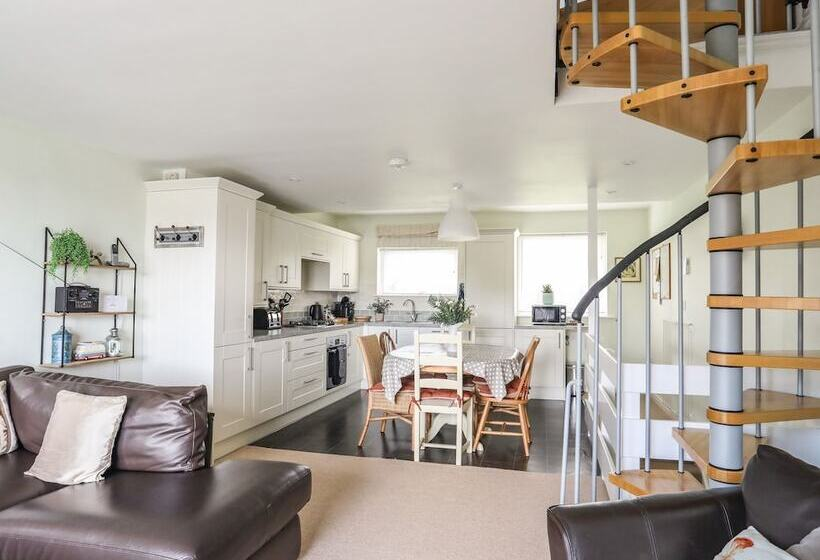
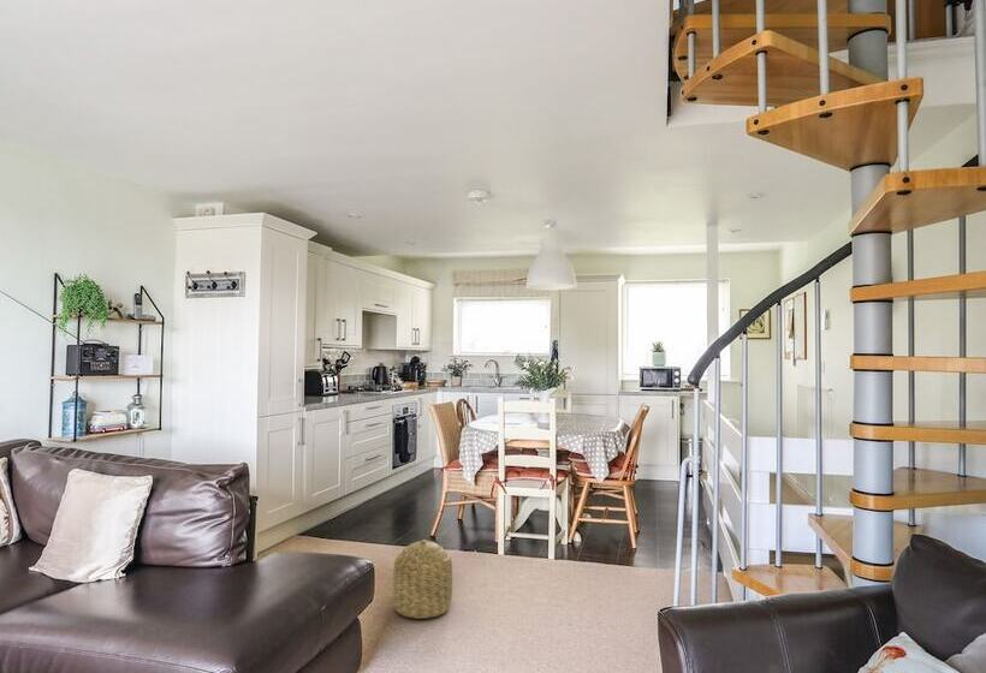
+ basket [392,538,453,620]
